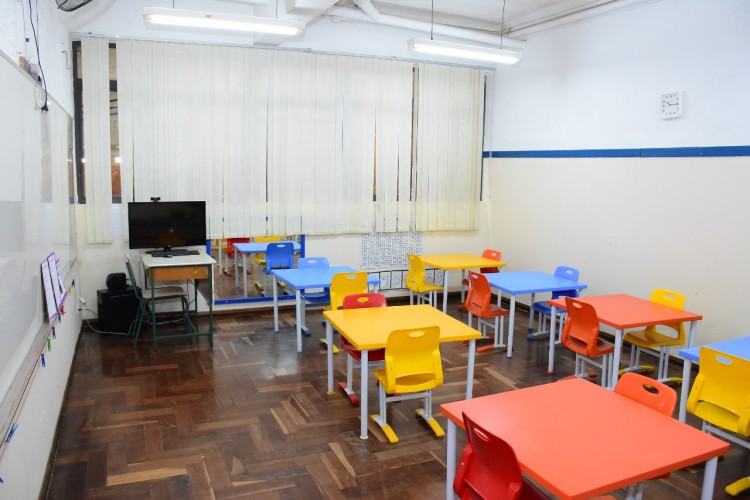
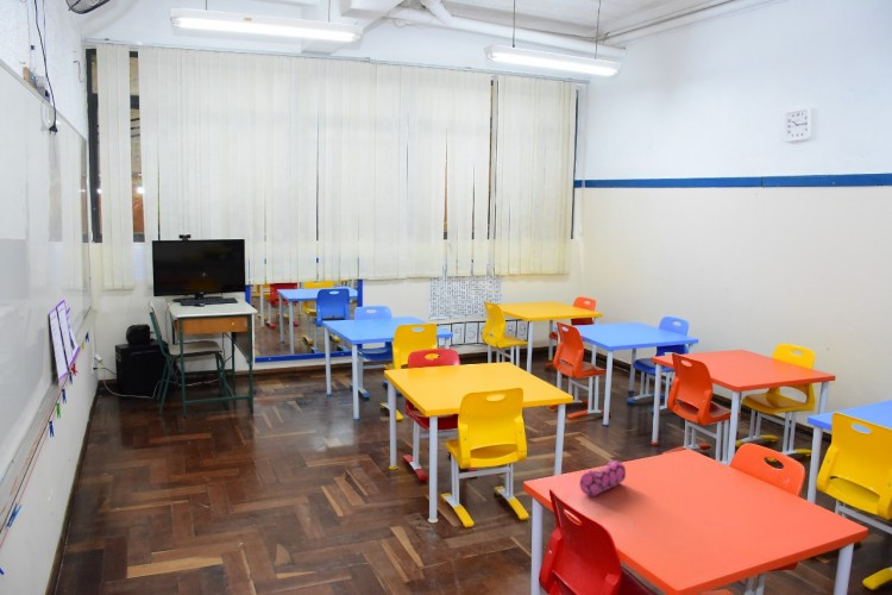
+ pencil case [578,459,627,496]
